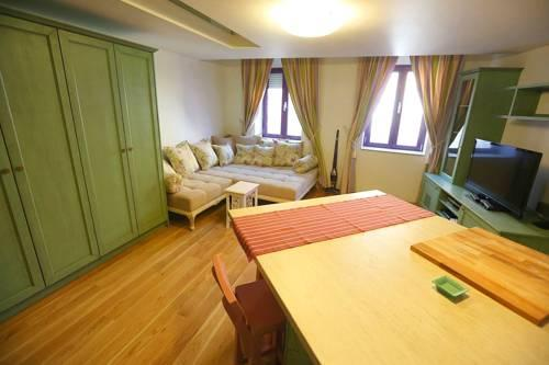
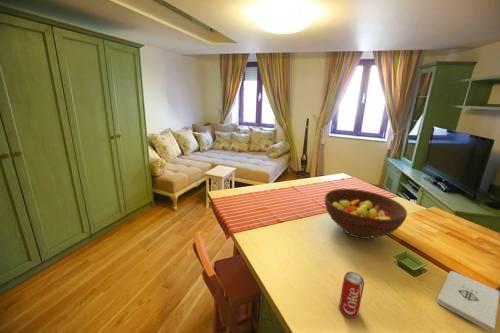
+ fruit bowl [324,188,408,240]
+ beverage can [338,271,365,319]
+ notepad [436,270,500,333]
